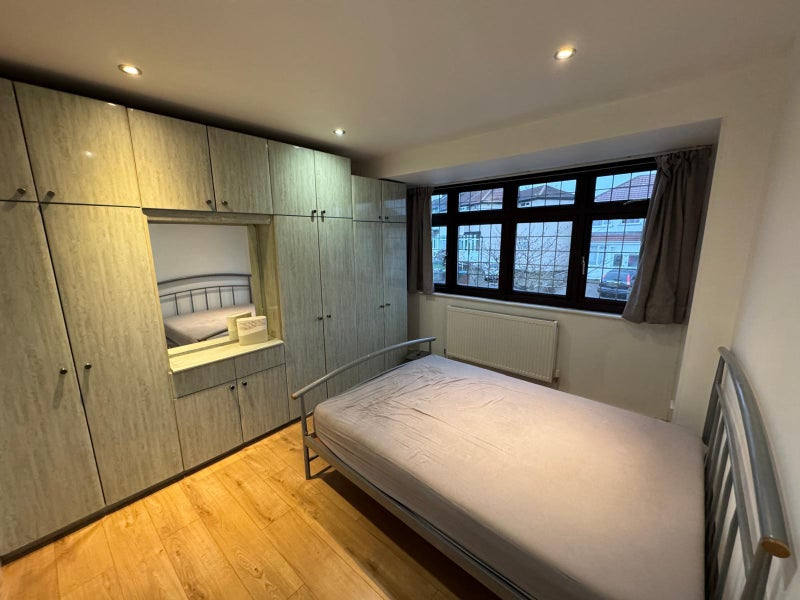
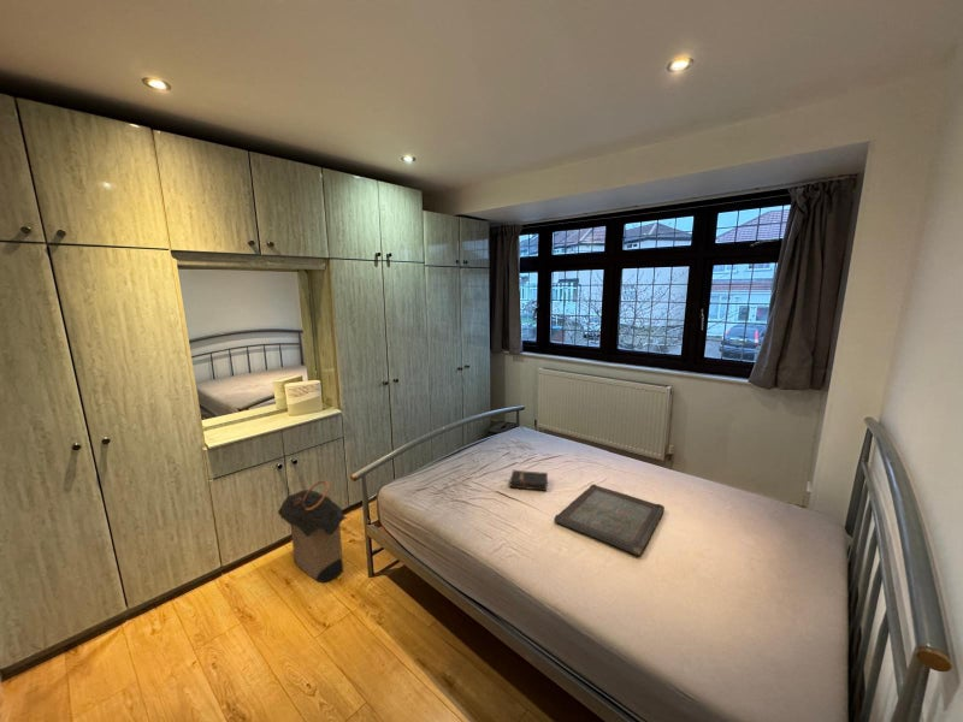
+ hardback book [509,469,549,492]
+ serving tray [553,483,666,557]
+ laundry hamper [277,479,349,584]
